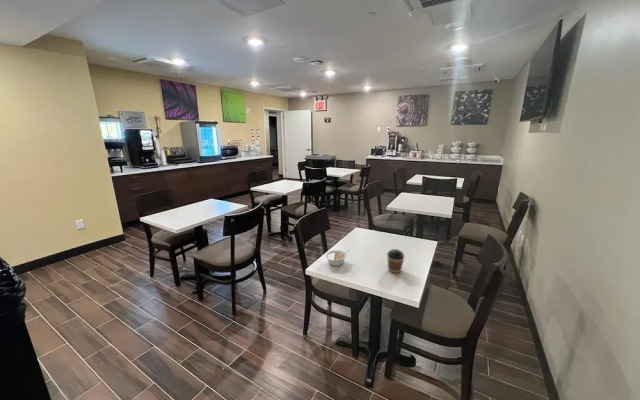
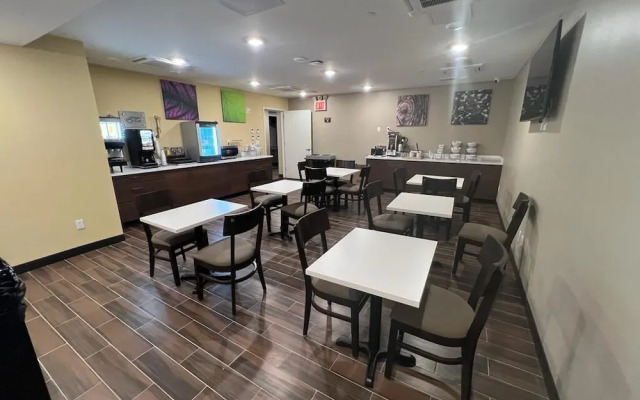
- legume [325,249,351,267]
- coffee cup [386,248,405,274]
